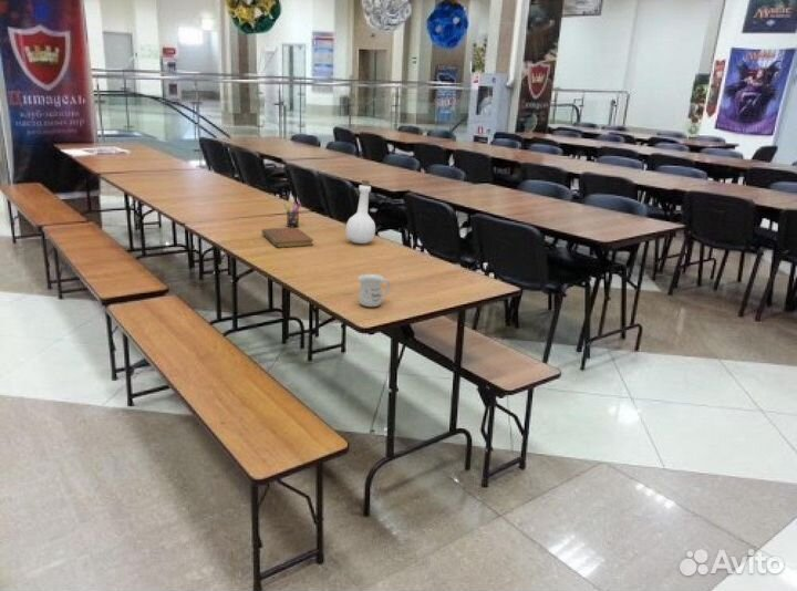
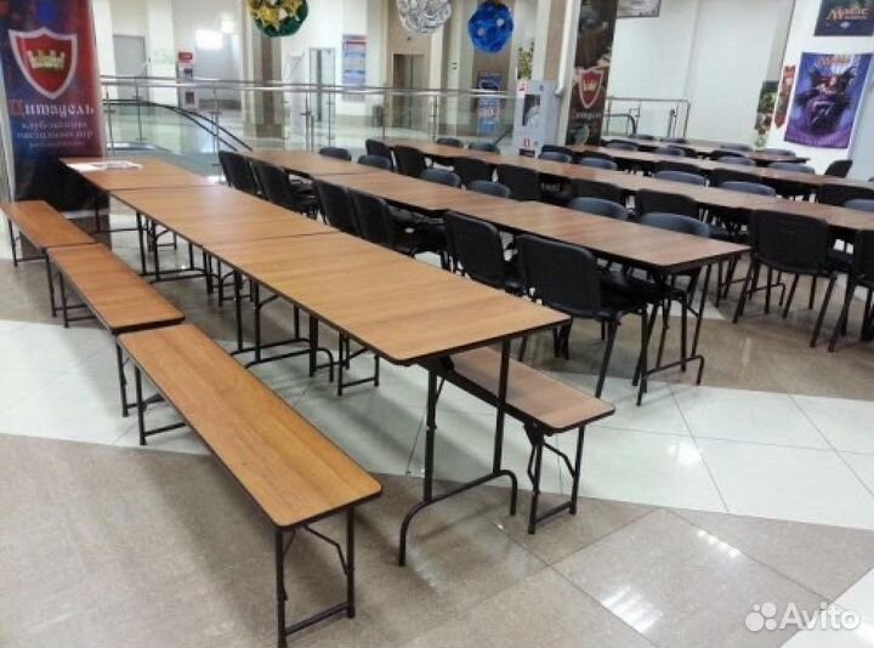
- pen holder [282,199,302,228]
- mug [358,273,392,308]
- notebook [261,227,314,249]
- bottle [345,179,376,245]
